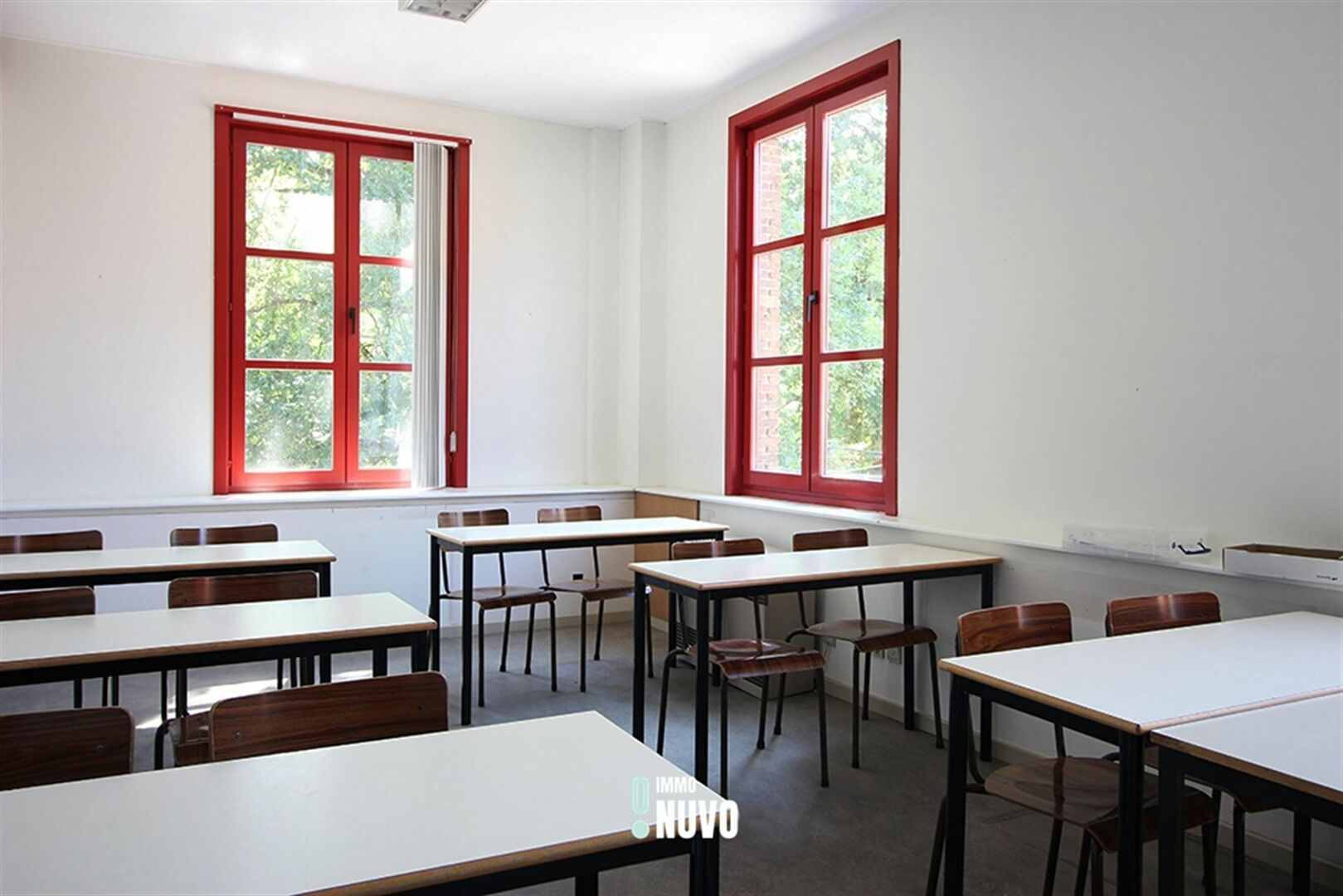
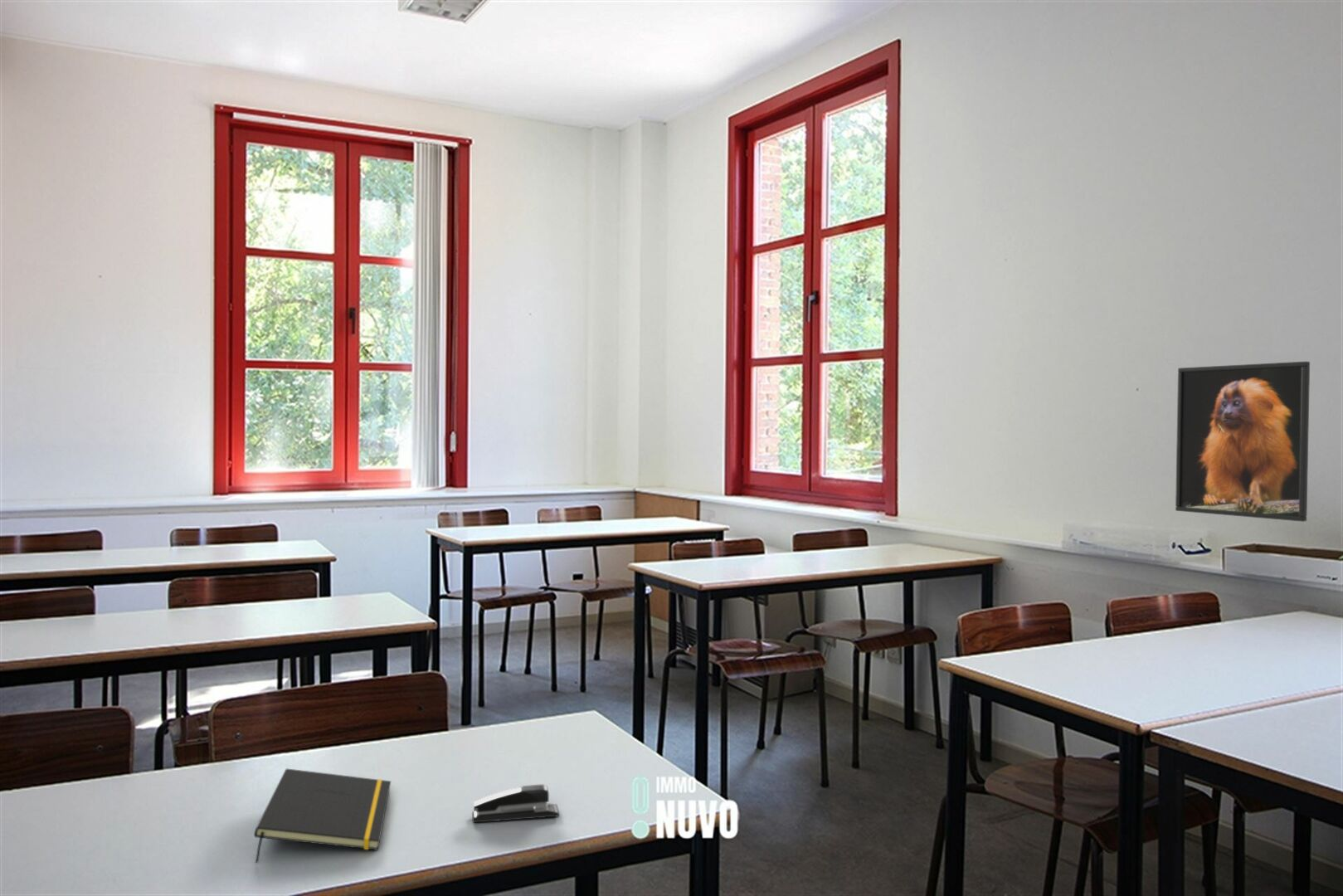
+ stapler [471,784,560,823]
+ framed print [1175,361,1311,523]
+ notepad [254,768,392,864]
